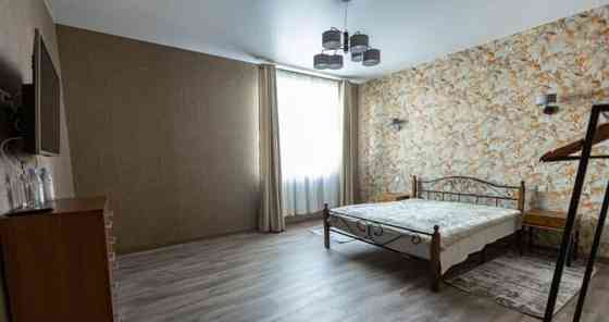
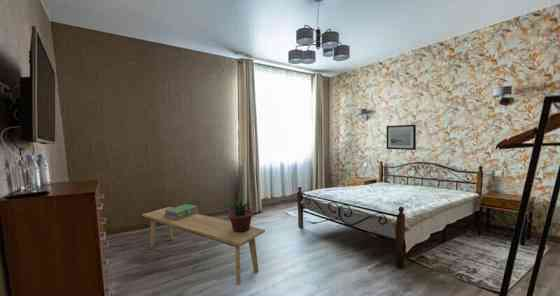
+ potted plant [221,197,255,233]
+ stack of books [164,203,200,220]
+ wall art [386,124,417,151]
+ bench [141,206,266,286]
